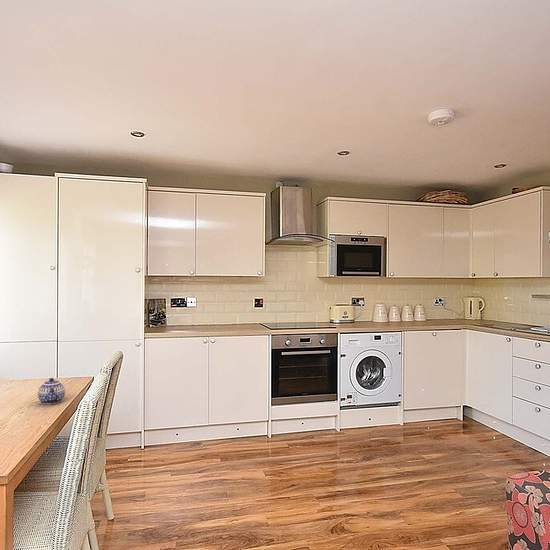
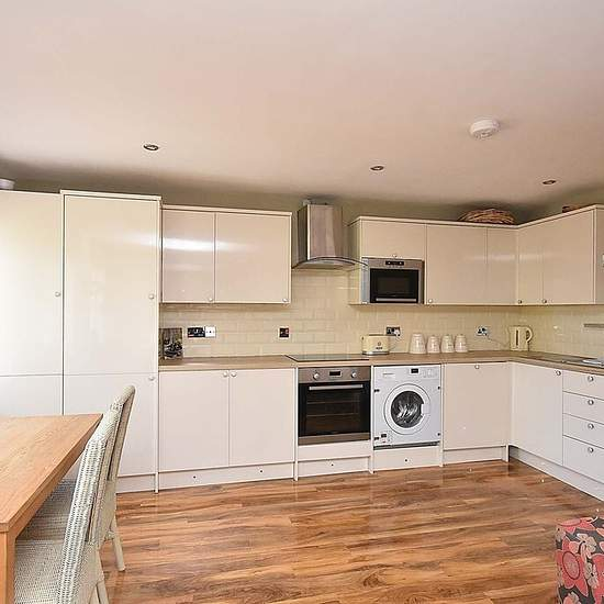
- teapot [37,377,66,405]
